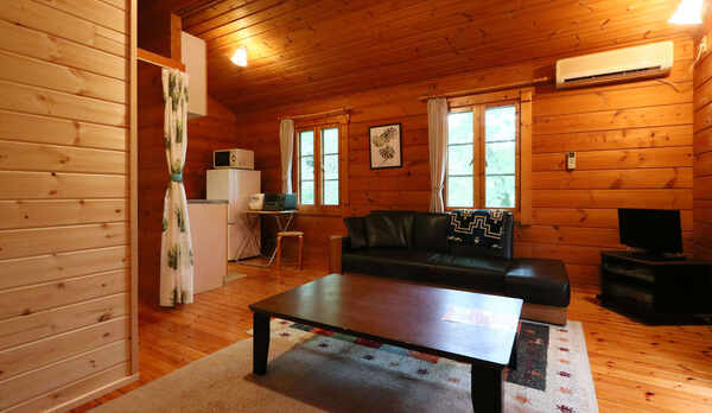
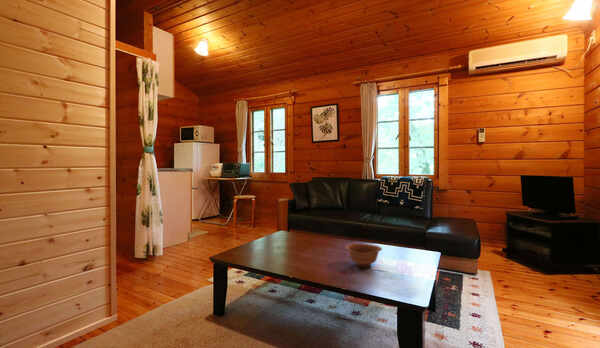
+ bowl [345,242,383,268]
